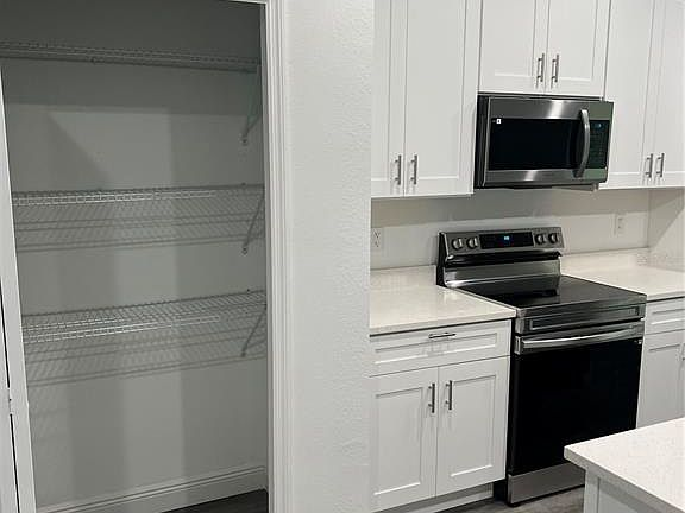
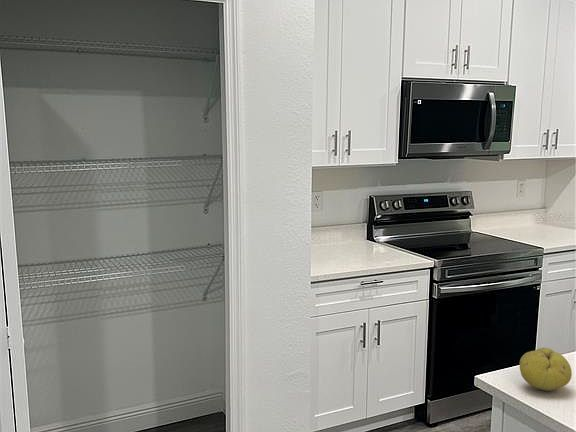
+ fruit [519,347,573,392]
